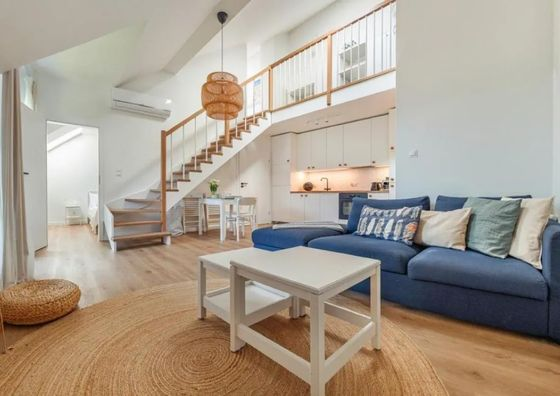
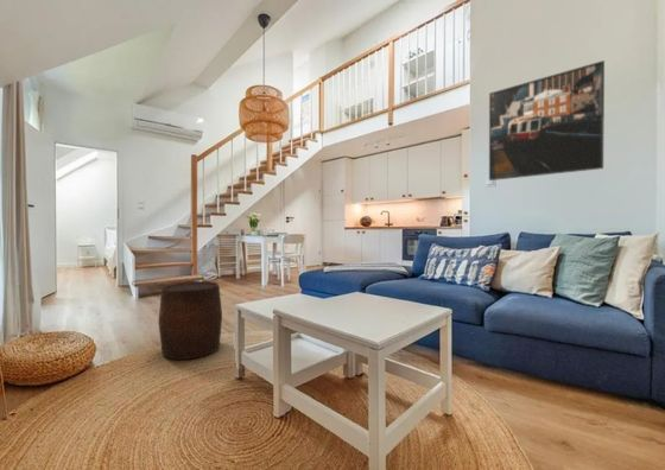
+ stool [157,280,223,361]
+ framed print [488,59,606,182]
